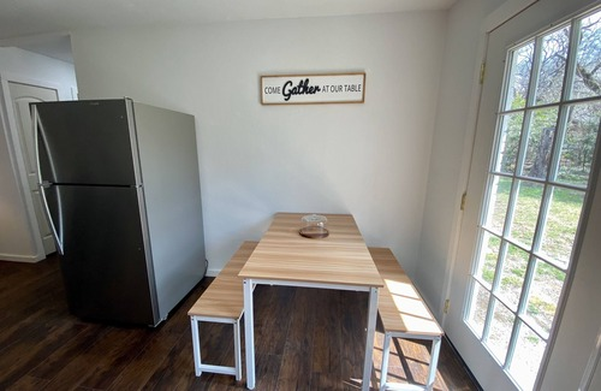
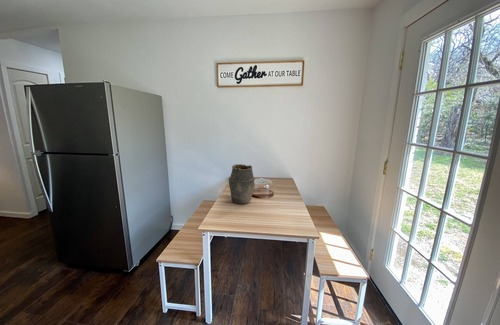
+ vase [228,163,255,205]
